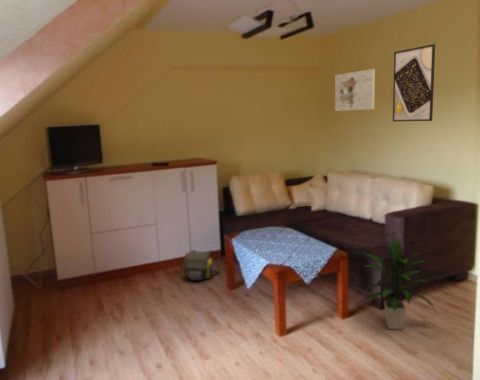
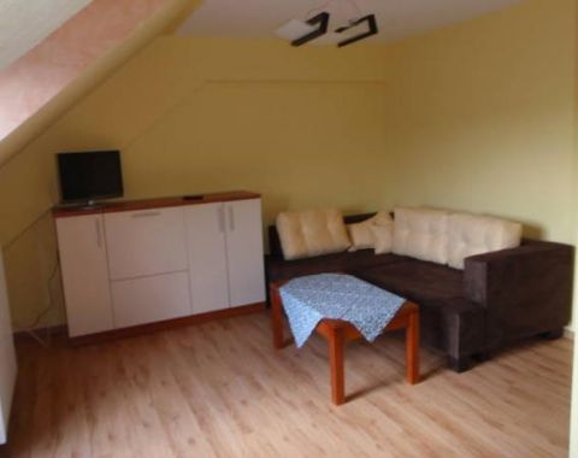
- shoulder bag [182,249,222,282]
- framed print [334,68,376,112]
- indoor plant [363,235,437,331]
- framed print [392,43,436,122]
